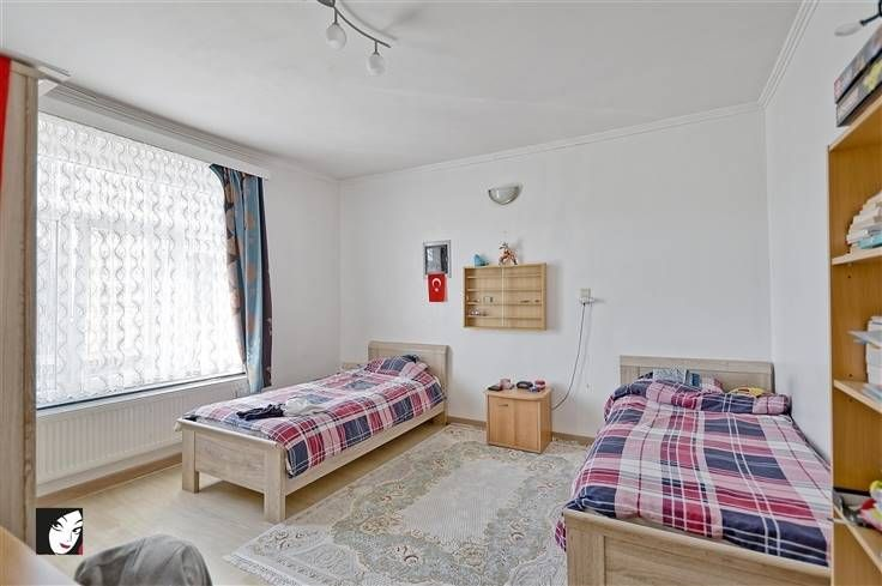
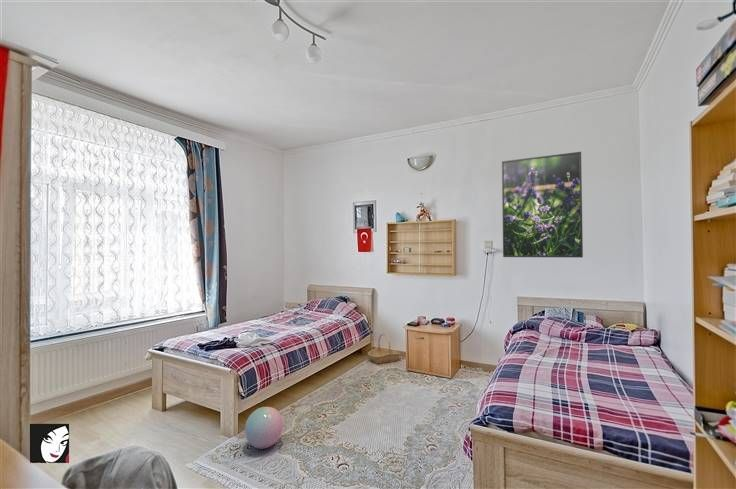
+ basket [367,333,402,365]
+ ball [244,406,284,450]
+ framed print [501,151,584,258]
